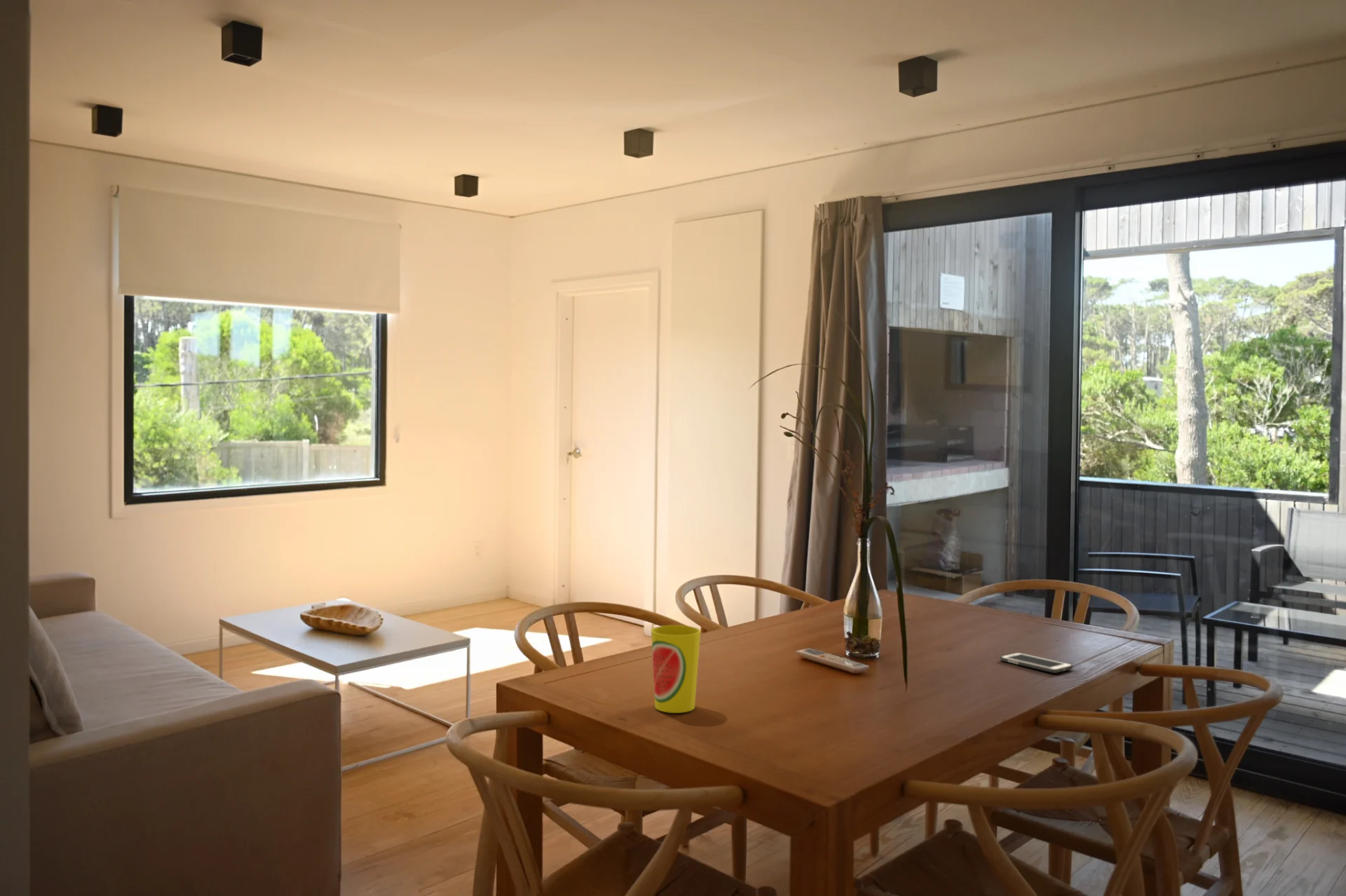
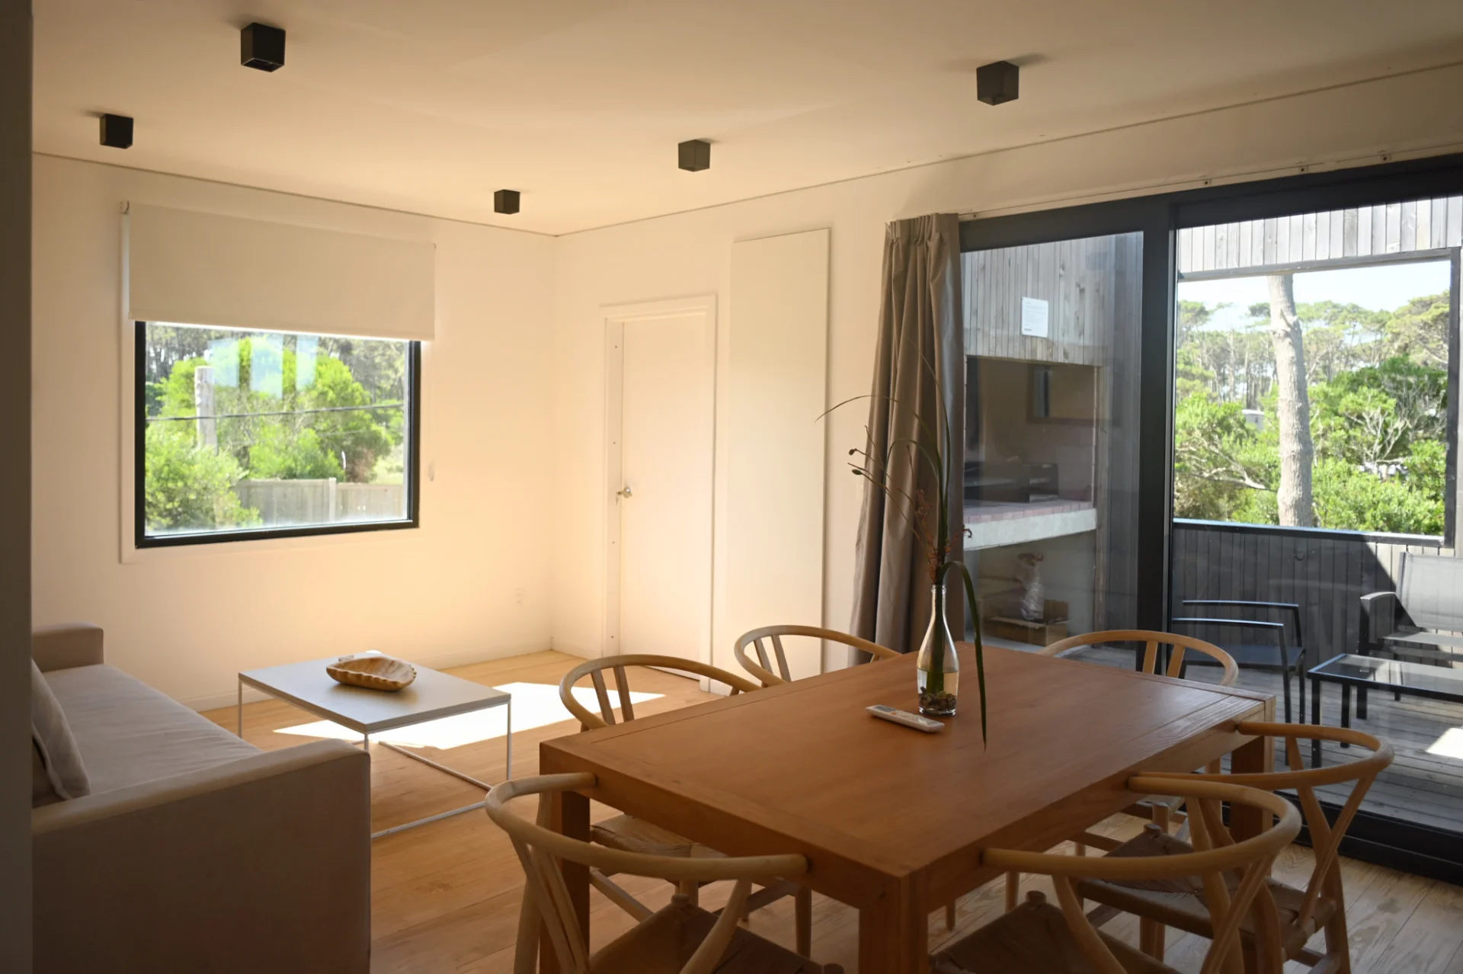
- cup [650,625,702,714]
- cell phone [1000,652,1073,674]
